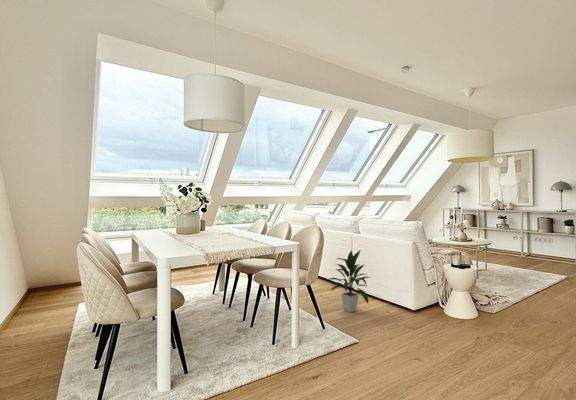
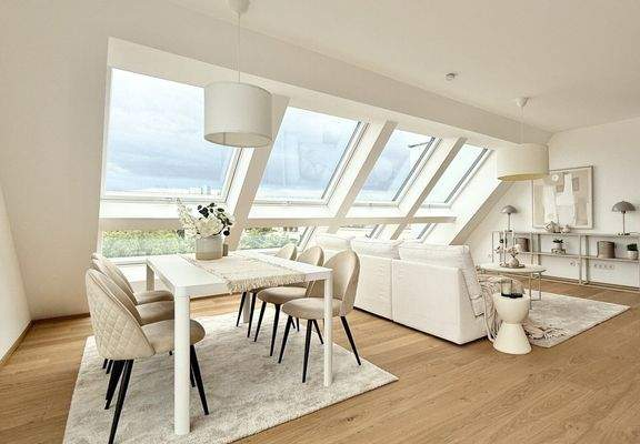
- indoor plant [326,249,371,313]
